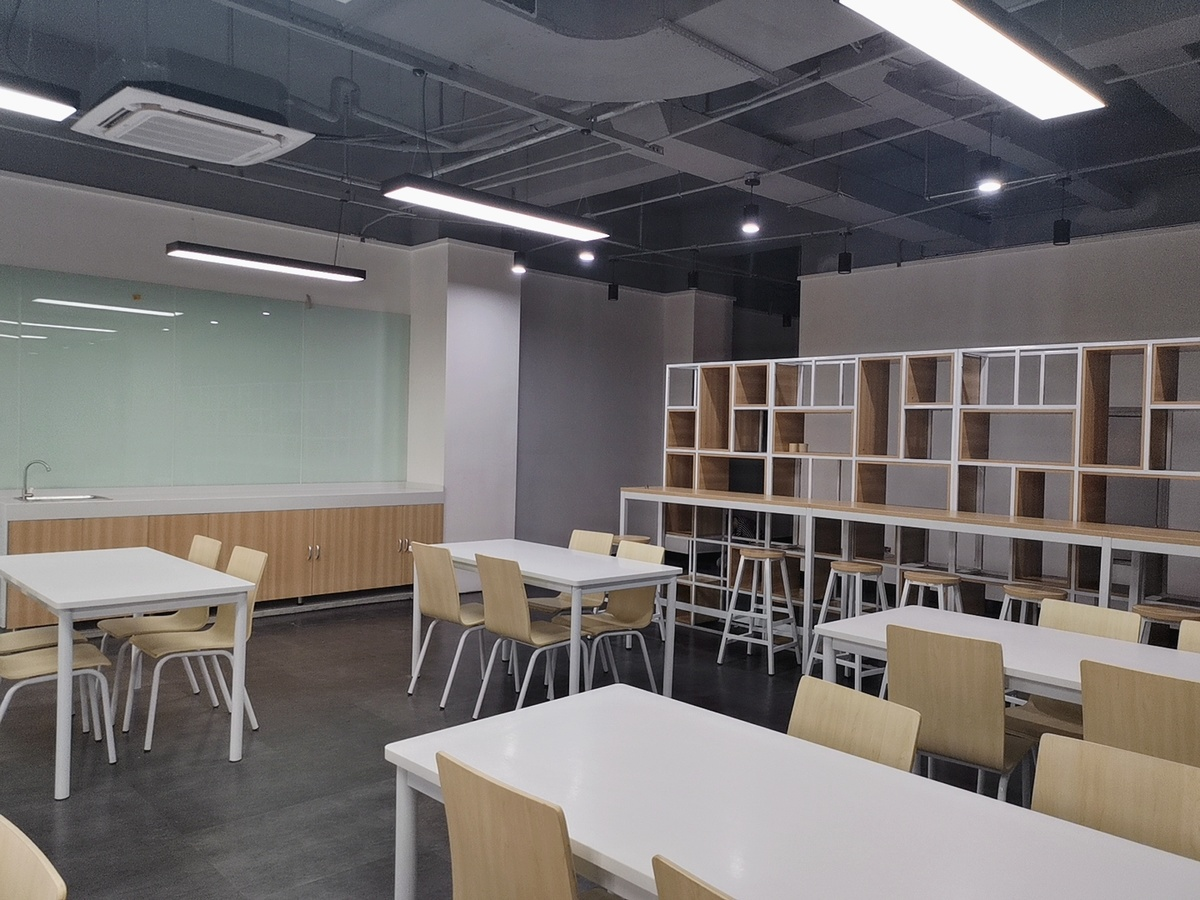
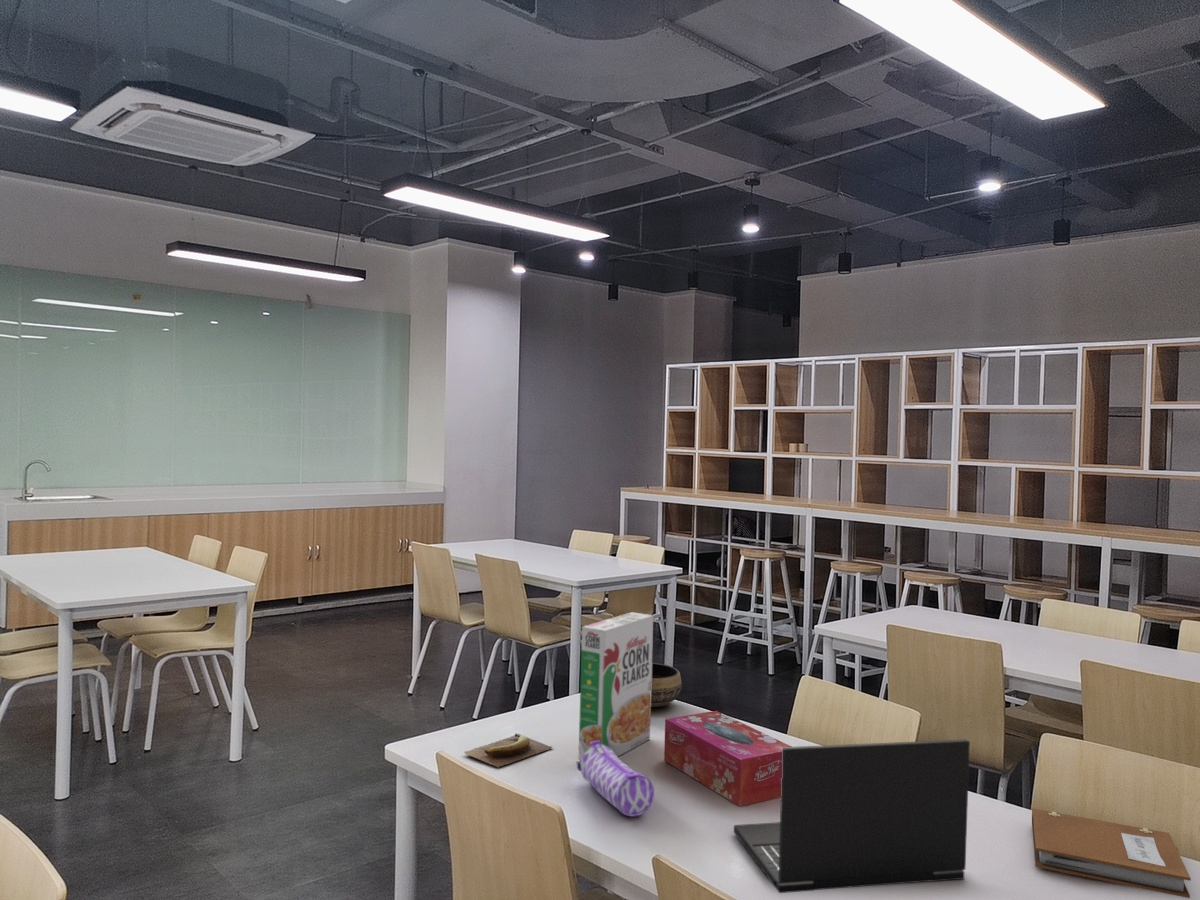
+ notebook [1031,808,1192,899]
+ bowl [651,662,683,708]
+ tissue box [663,710,793,807]
+ cereal box [578,611,654,761]
+ laptop [733,738,971,894]
+ pencil case [576,741,655,817]
+ banana [463,733,553,768]
